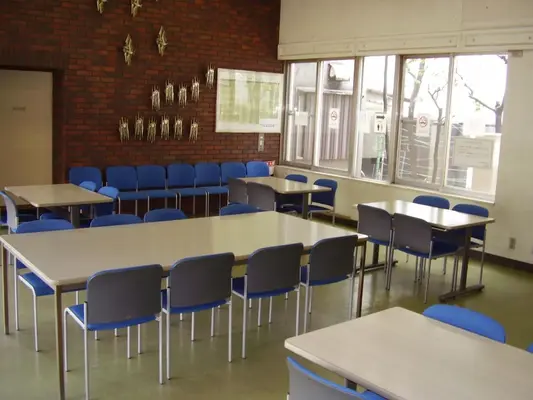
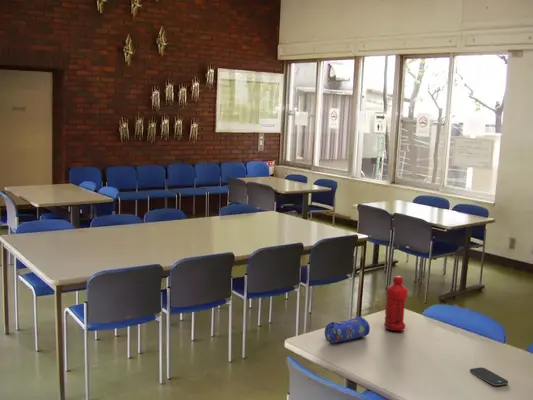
+ water bottle [383,275,409,332]
+ pencil case [324,315,371,344]
+ smartphone [469,366,509,387]
